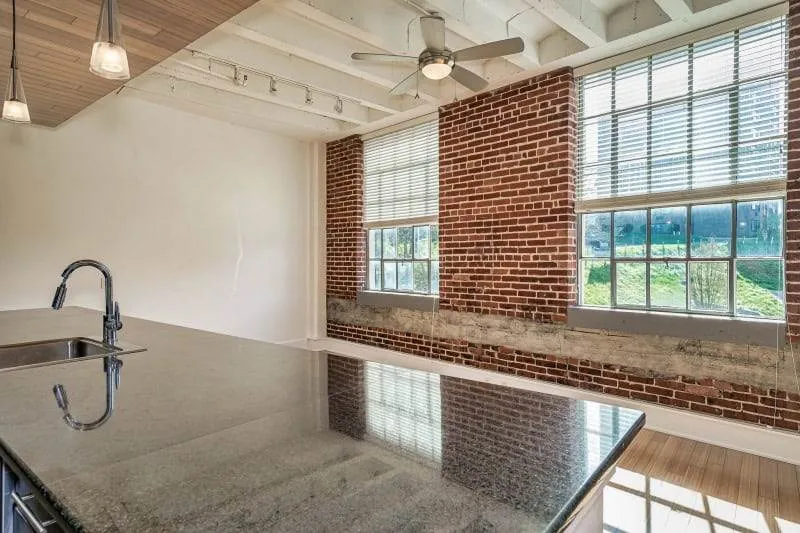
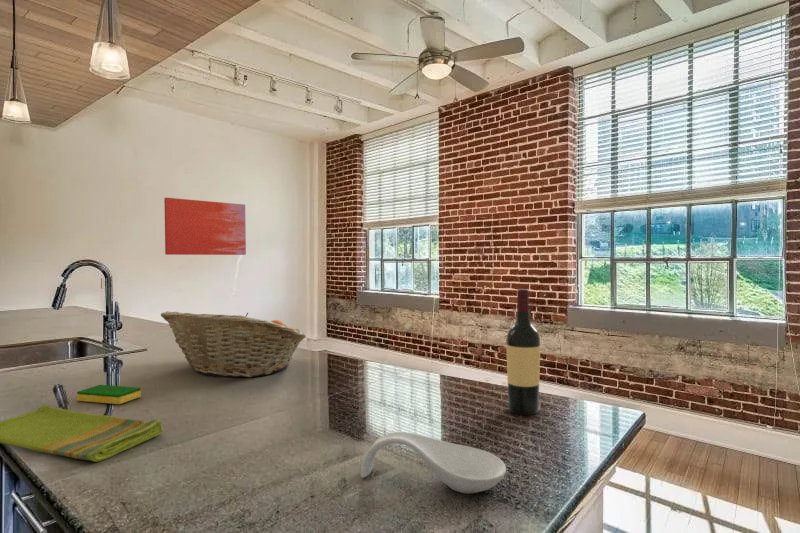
+ dish sponge [76,384,142,405]
+ wall art [163,197,247,256]
+ spoon rest [360,431,507,494]
+ fruit basket [160,310,307,378]
+ wine bottle [505,288,541,416]
+ dish towel [0,403,164,463]
